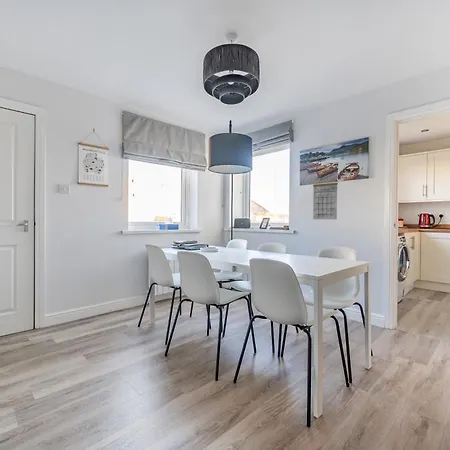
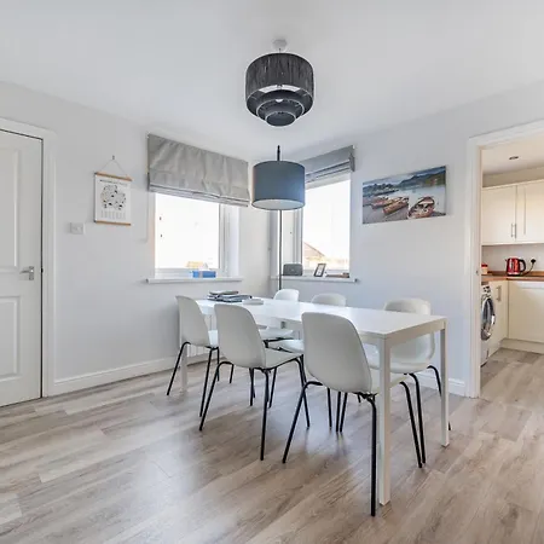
- calendar [312,177,339,220]
